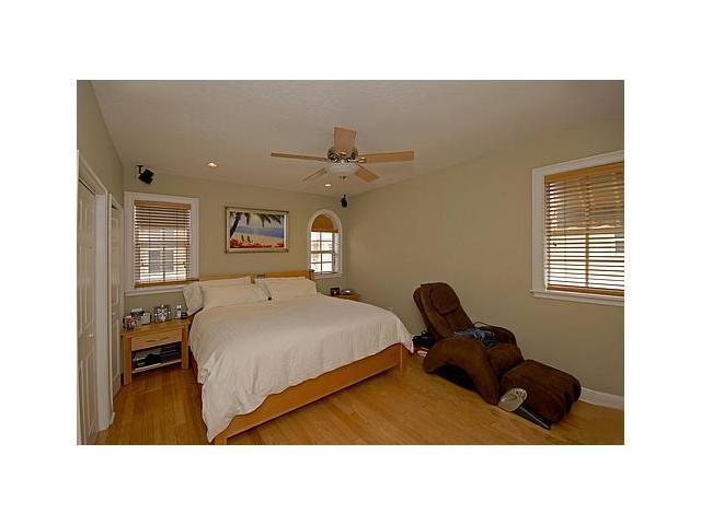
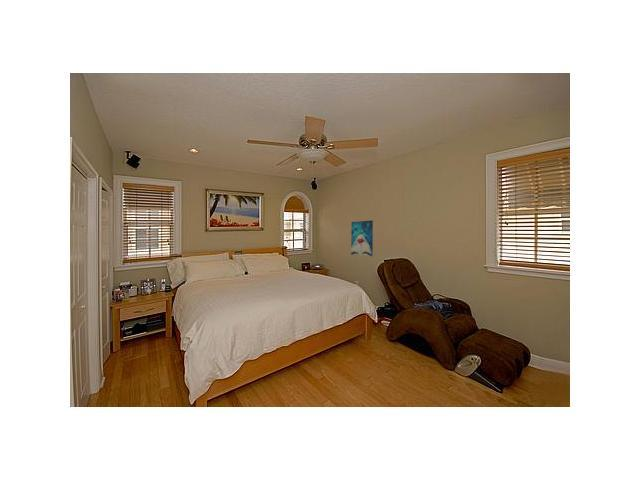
+ wall art [350,219,374,257]
